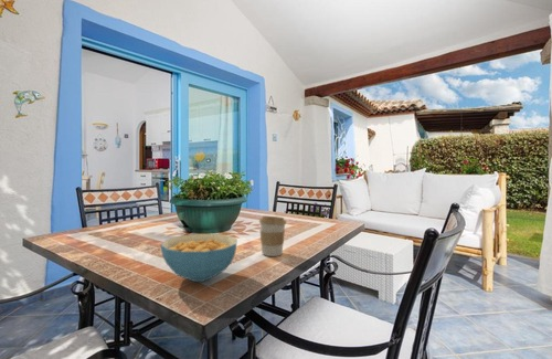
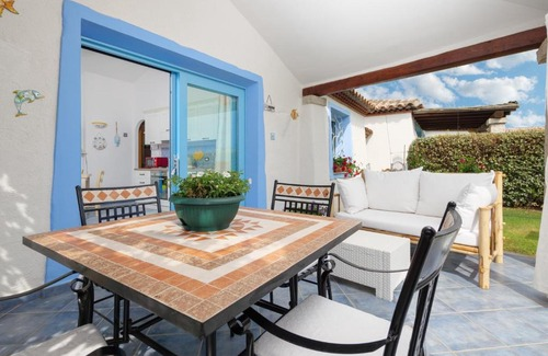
- coffee cup [258,215,287,257]
- cereal bowl [160,233,238,283]
